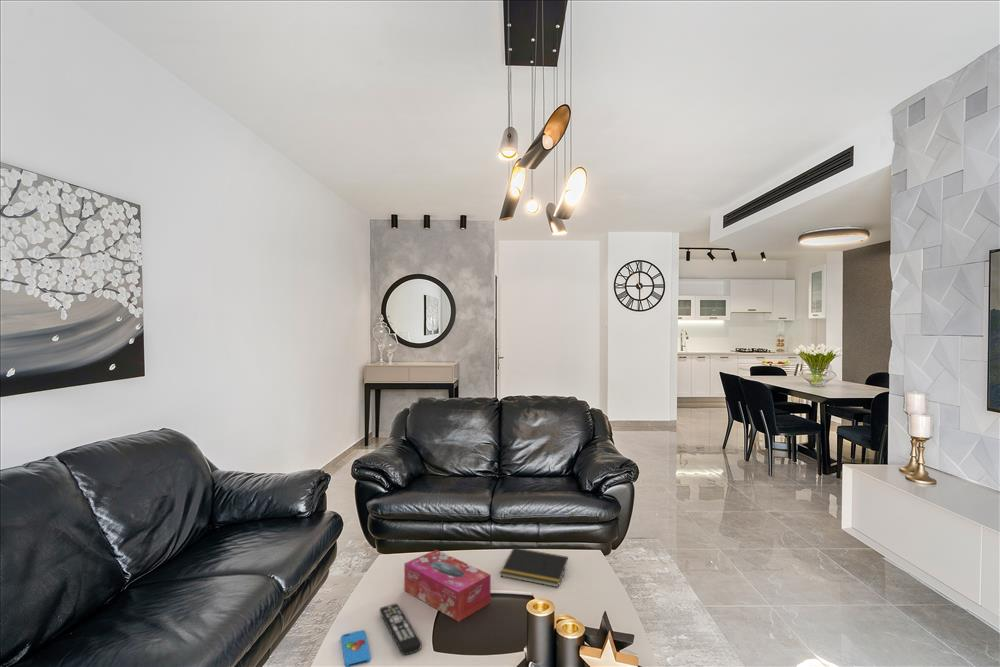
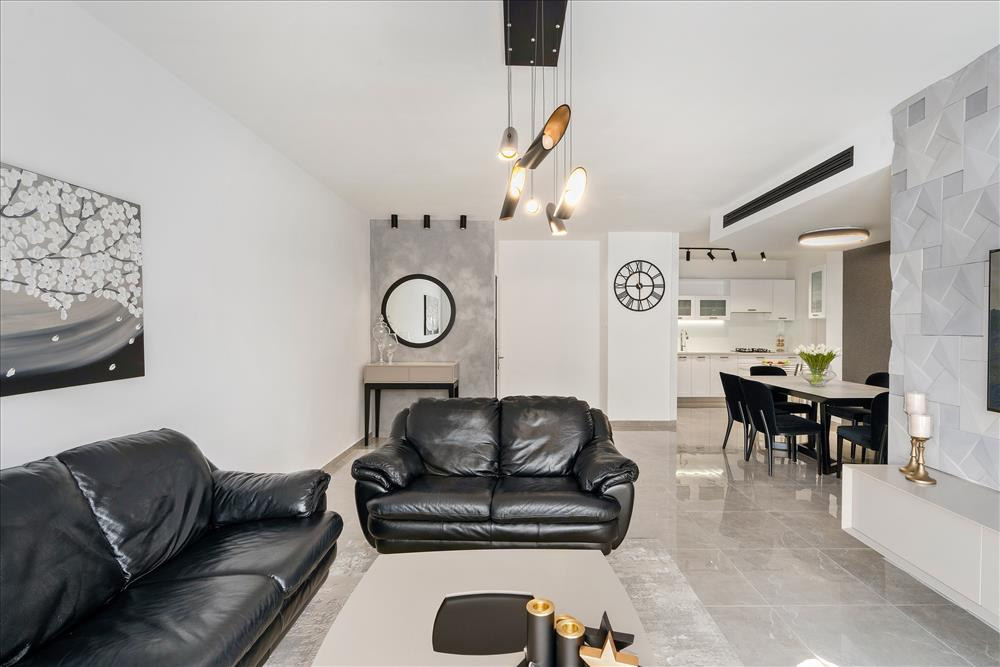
- smartphone [340,629,372,667]
- notepad [499,547,569,588]
- remote control [379,603,423,656]
- tissue box [403,549,492,623]
